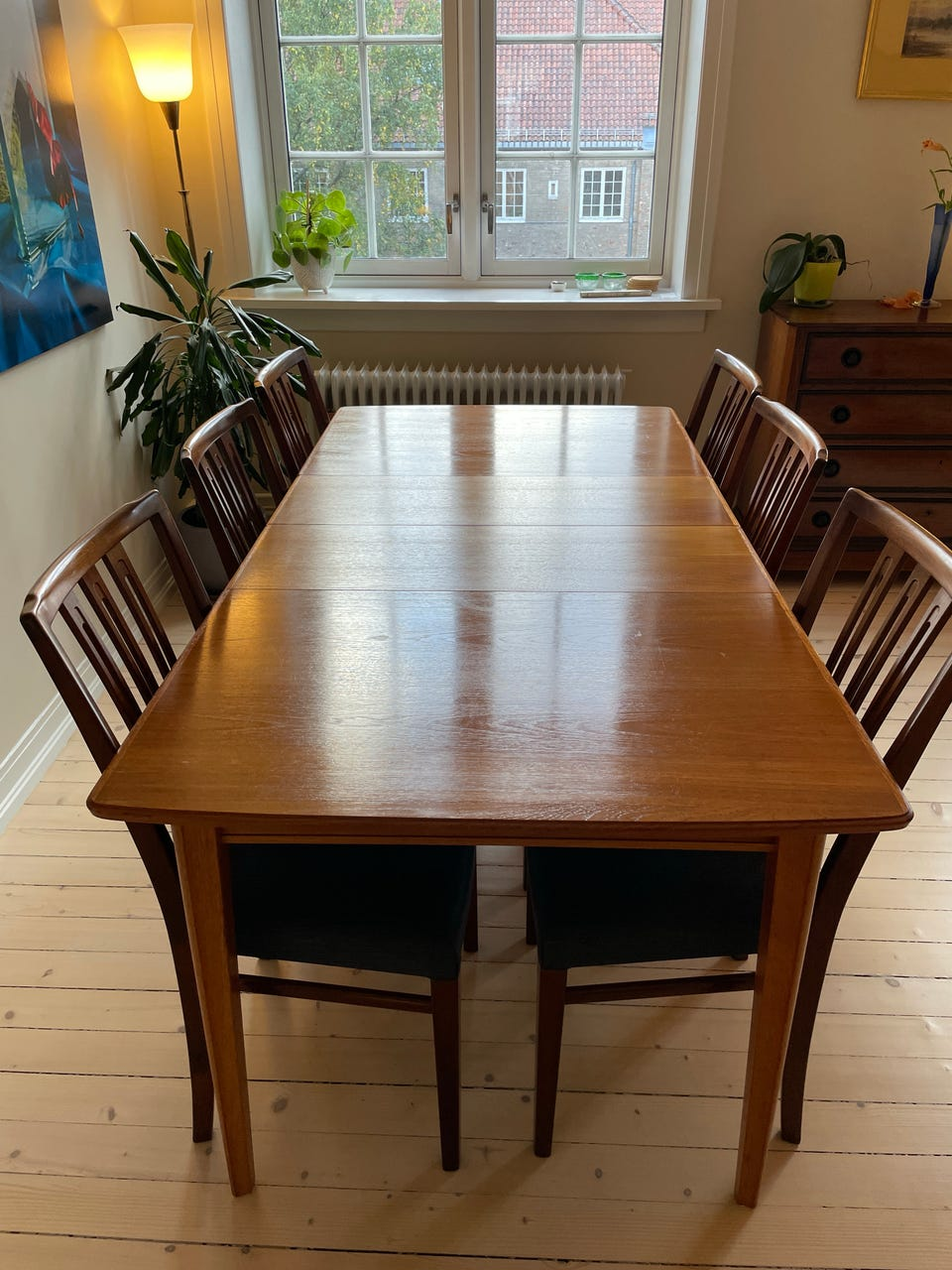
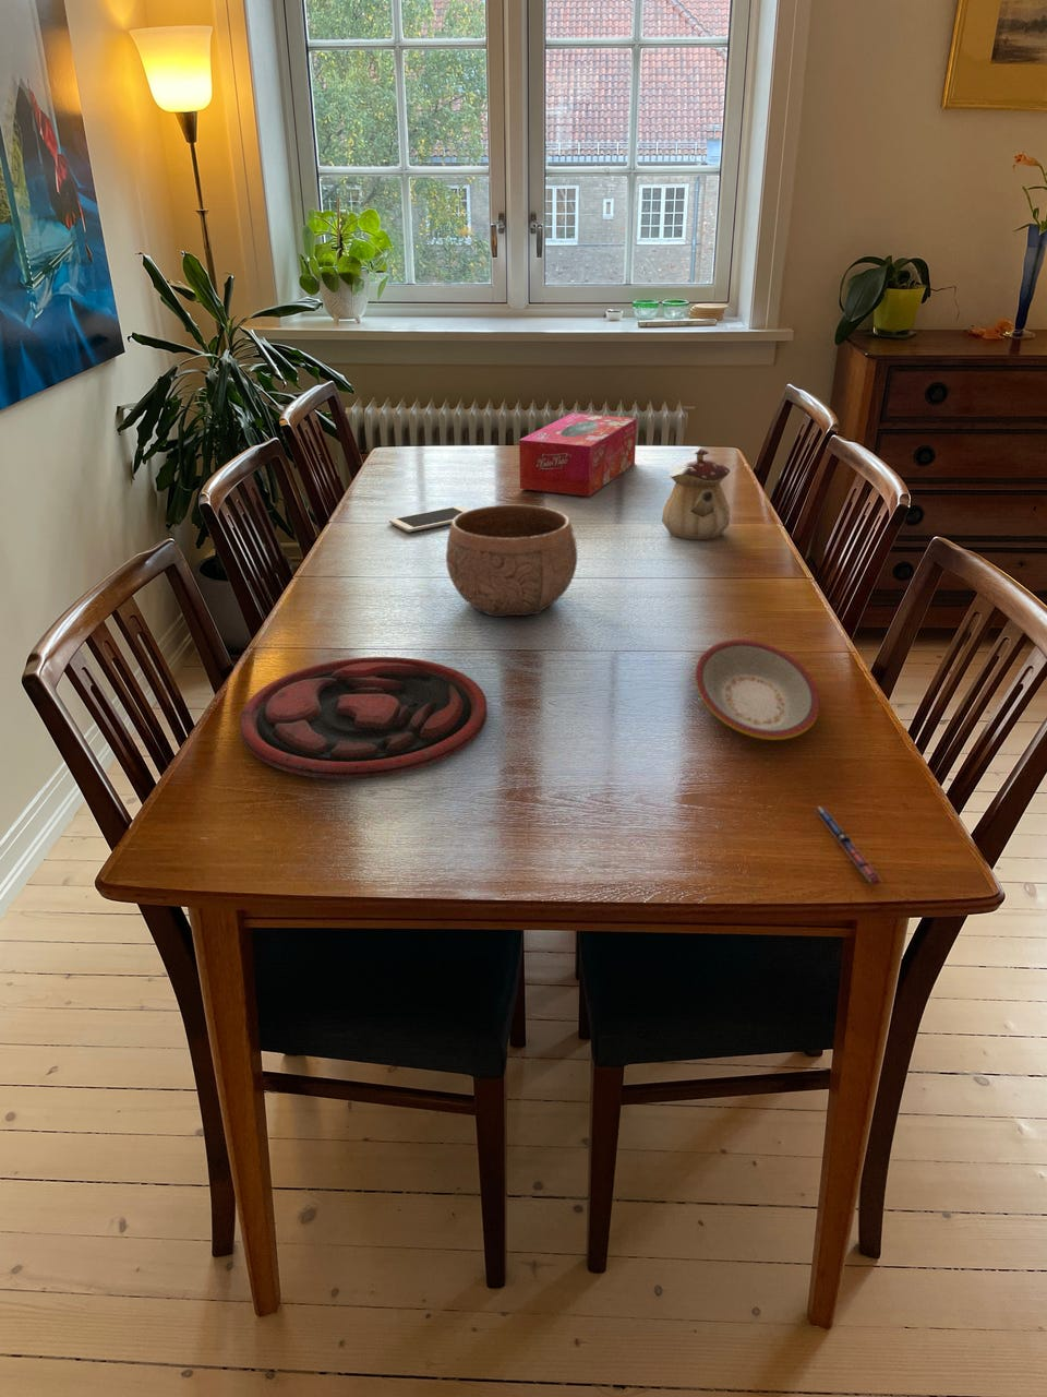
+ teapot [661,448,730,540]
+ tissue box [518,413,638,497]
+ pen [814,805,883,887]
+ cell phone [388,504,471,532]
+ bowl [445,503,578,618]
+ plate [695,638,820,741]
+ plate [239,656,487,780]
